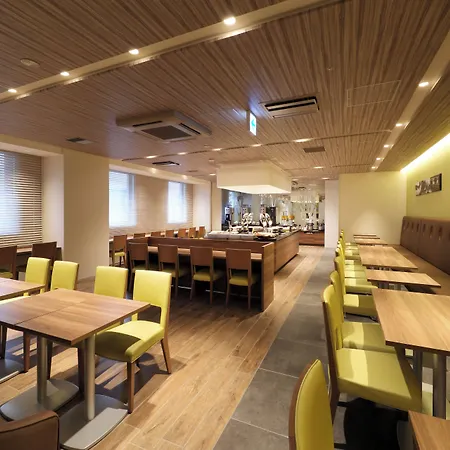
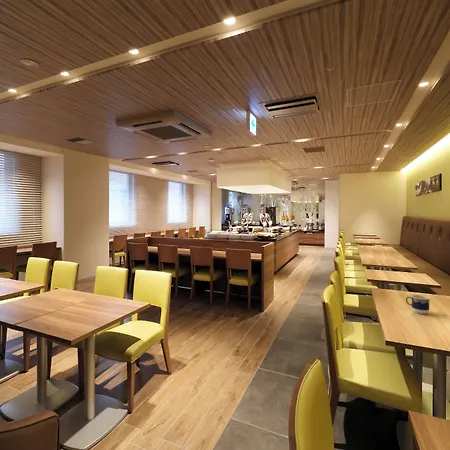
+ cup [405,294,431,315]
